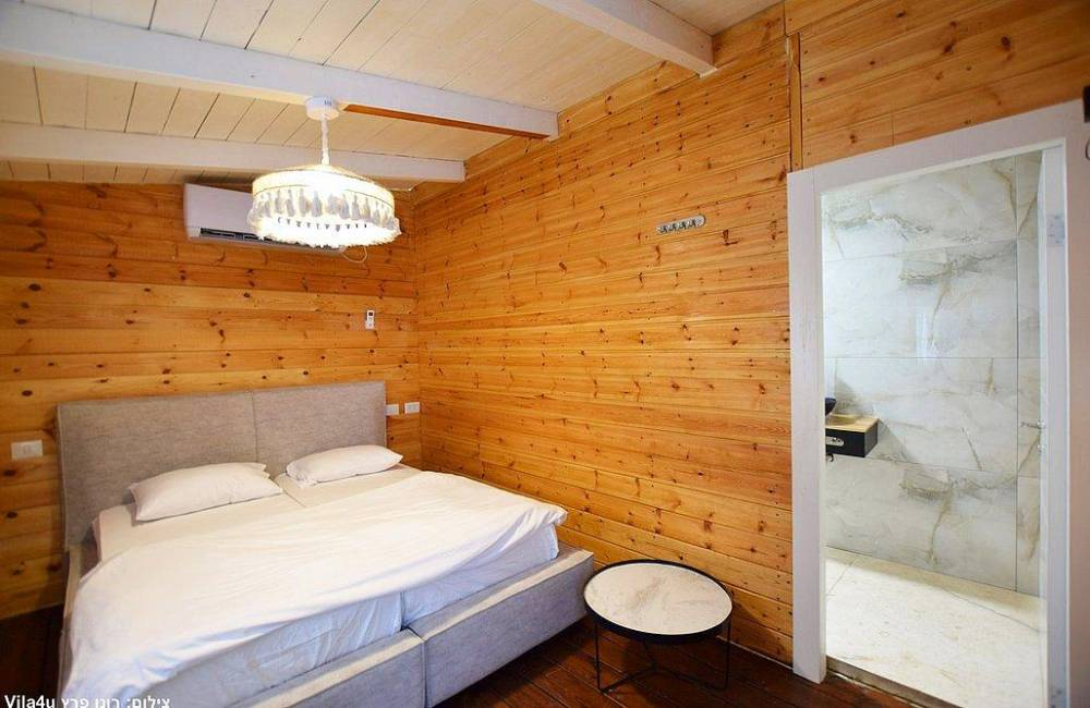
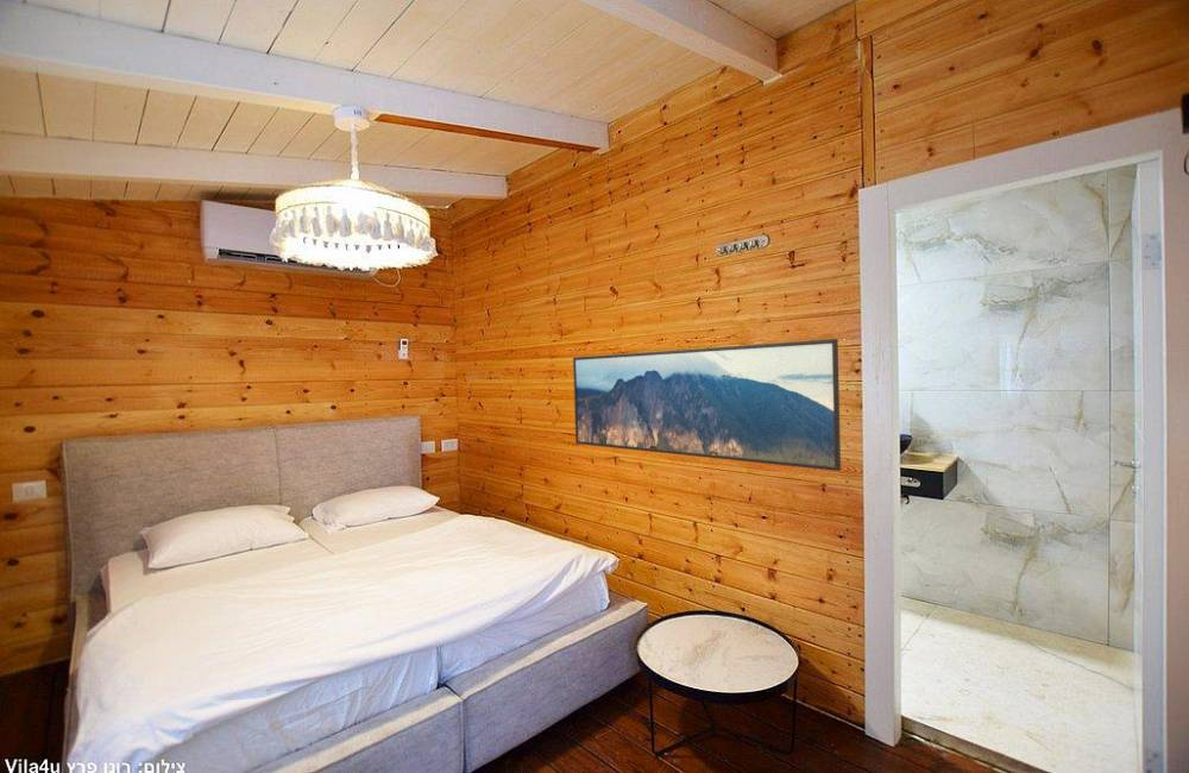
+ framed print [572,338,842,472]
